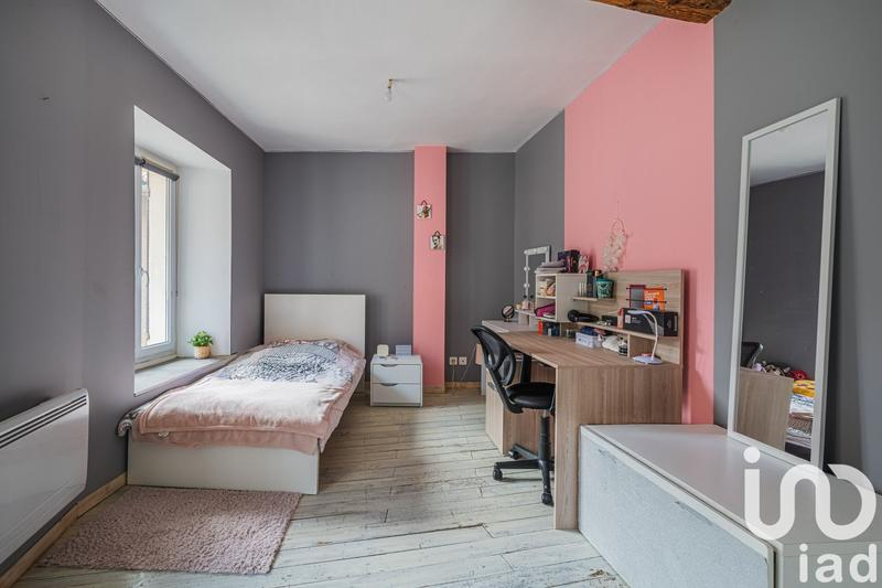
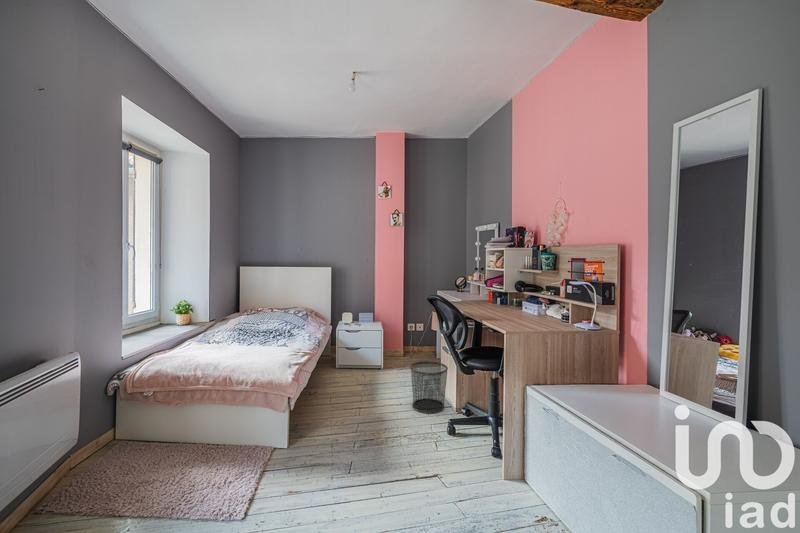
+ waste bin [409,360,449,414]
